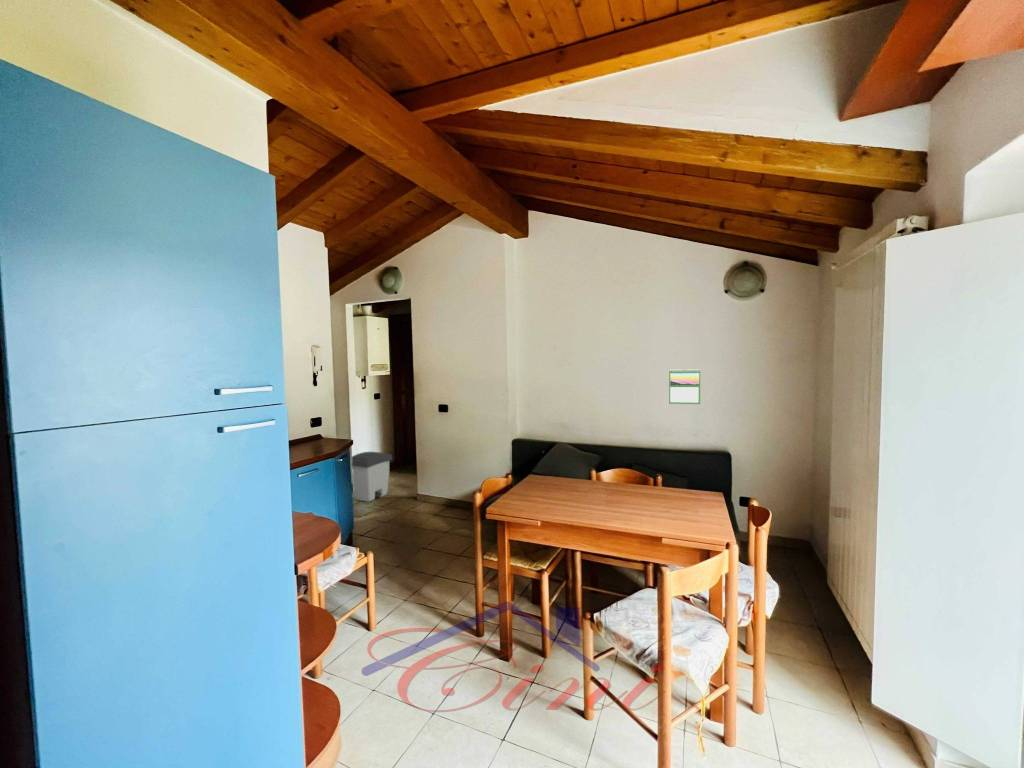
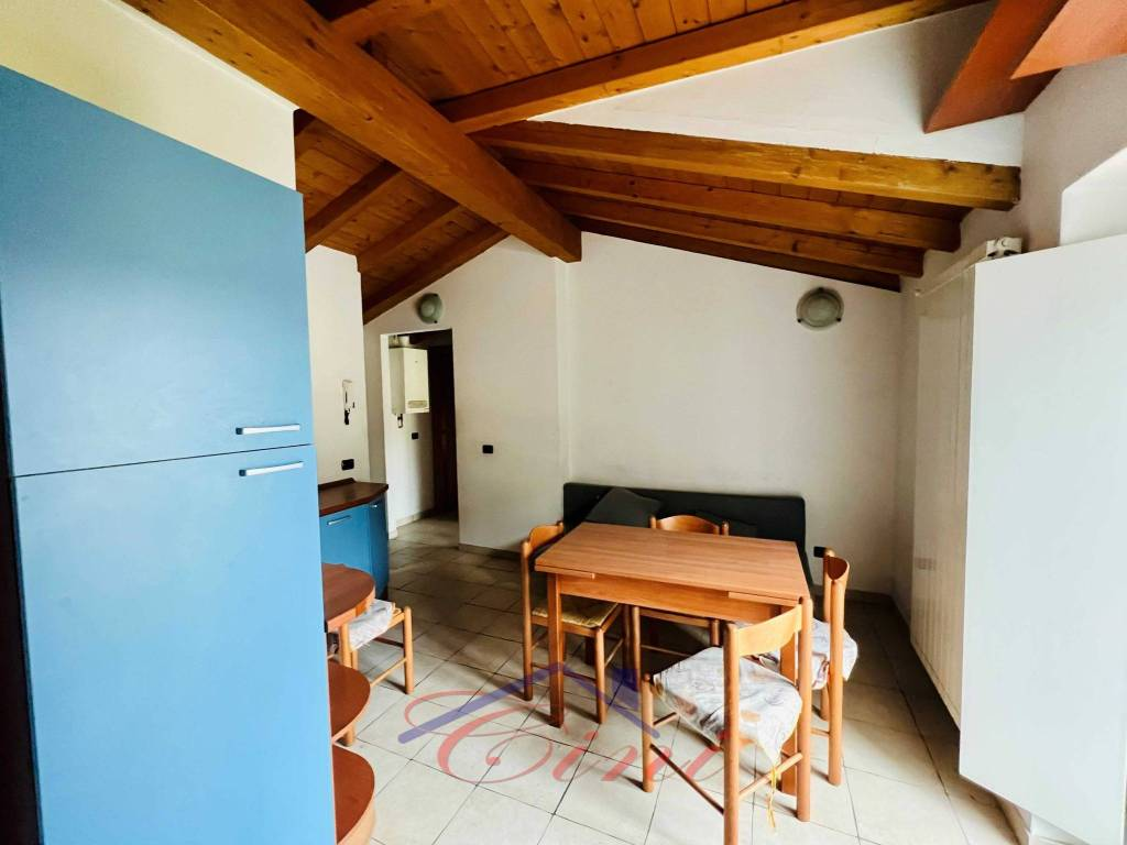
- calendar [668,368,701,405]
- trash can [351,451,393,503]
